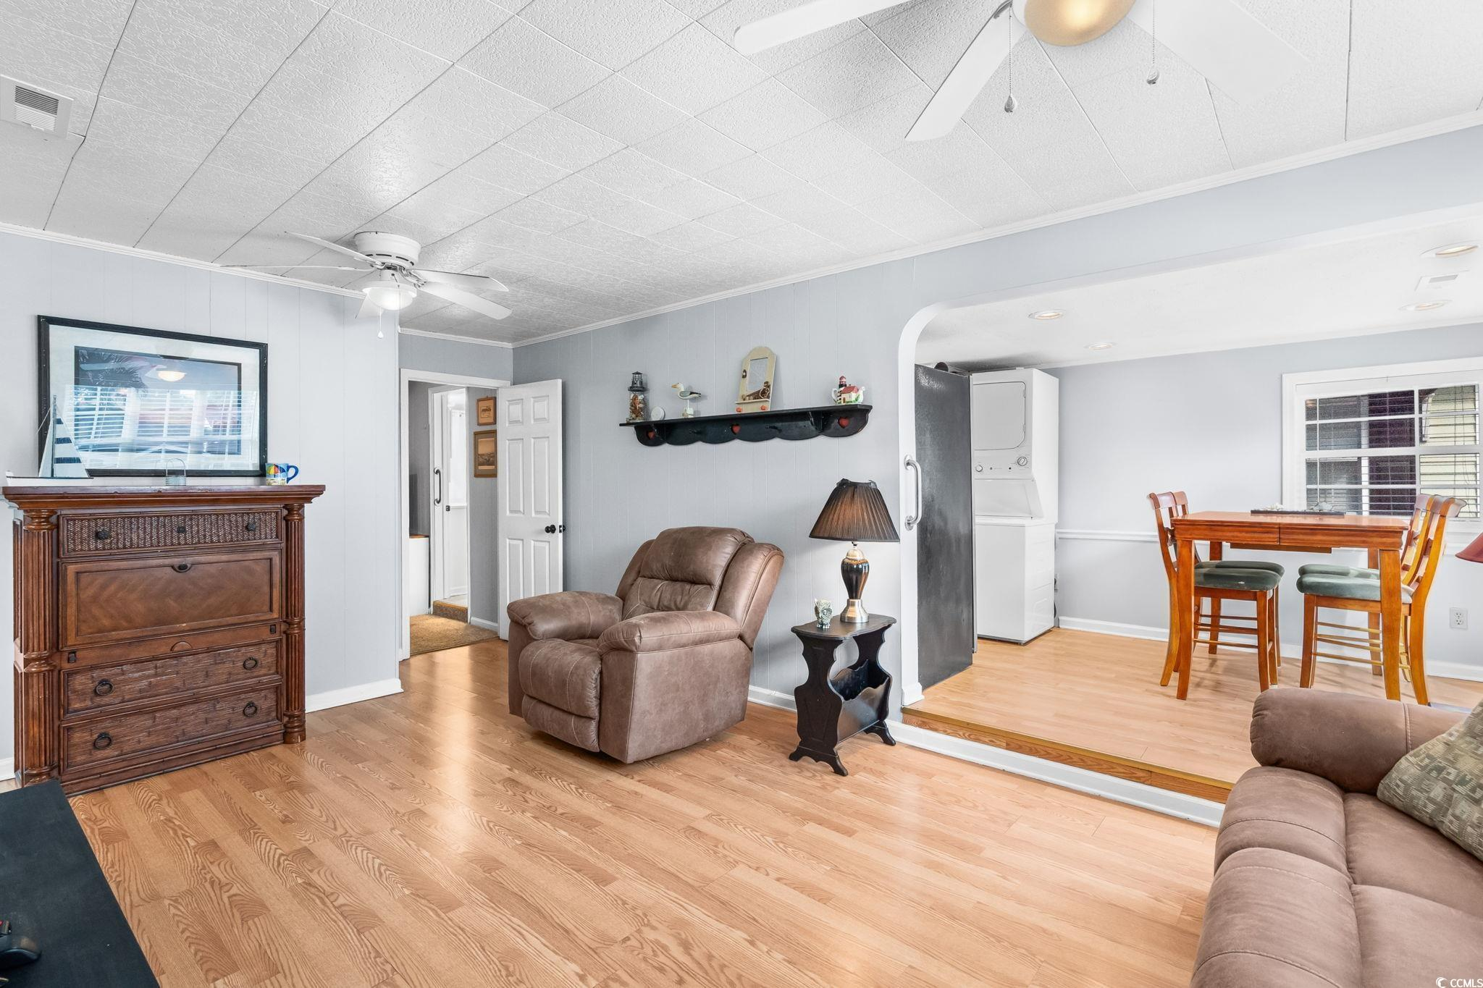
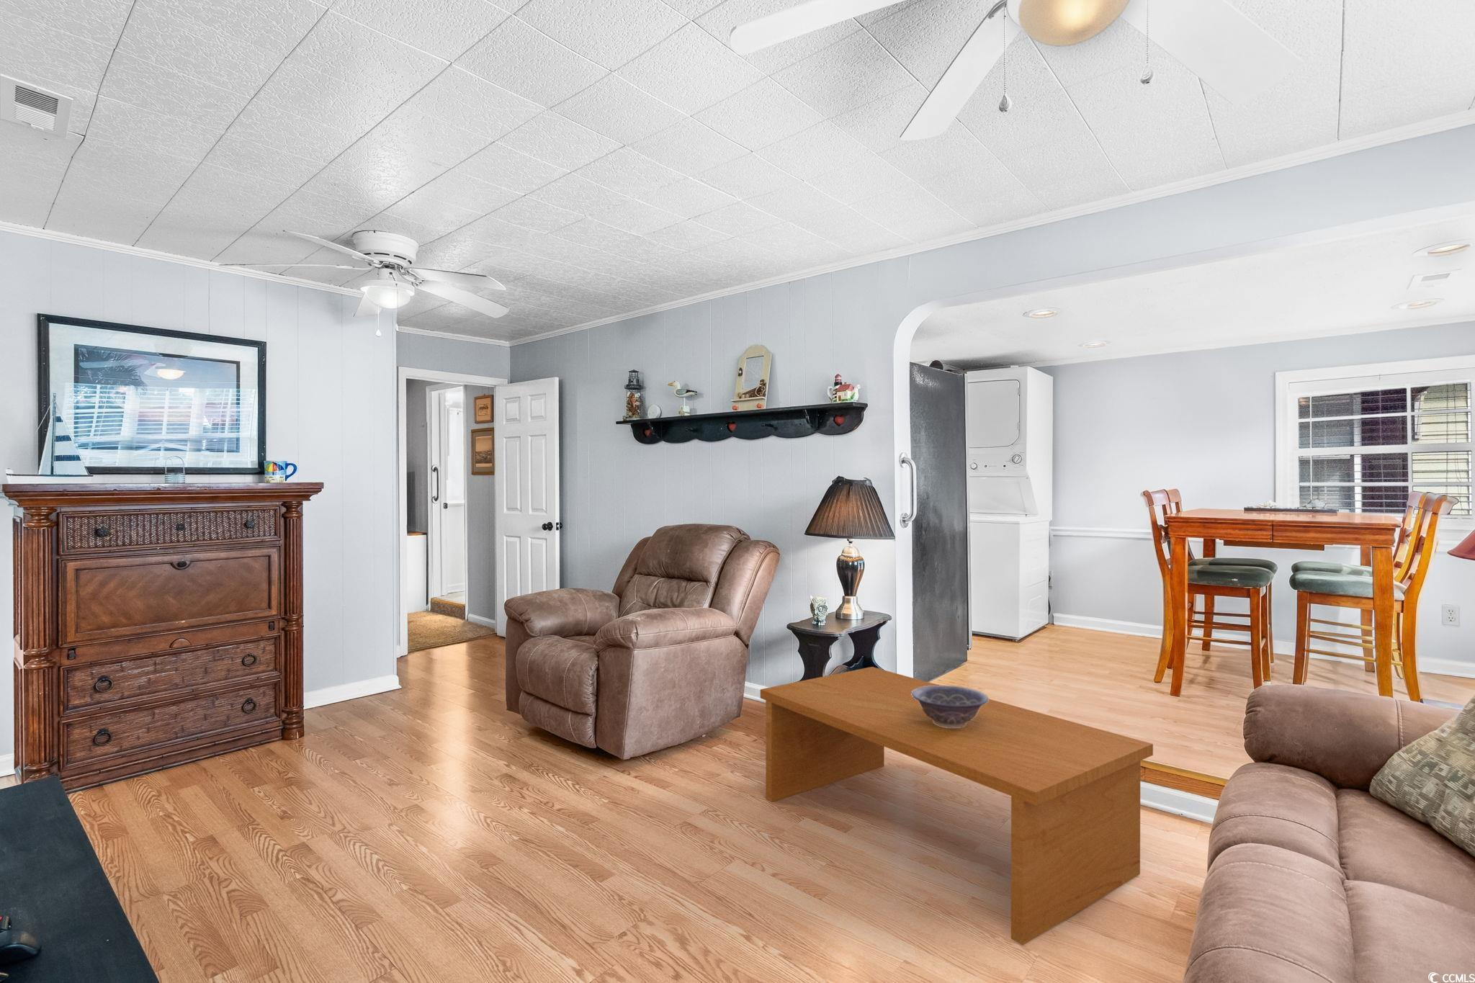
+ coffee table [760,666,1154,947]
+ decorative bowl [911,685,989,728]
